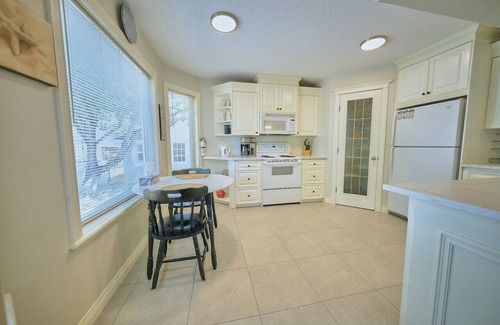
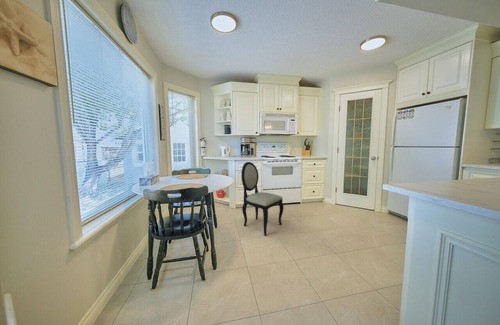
+ dining chair [240,161,285,237]
